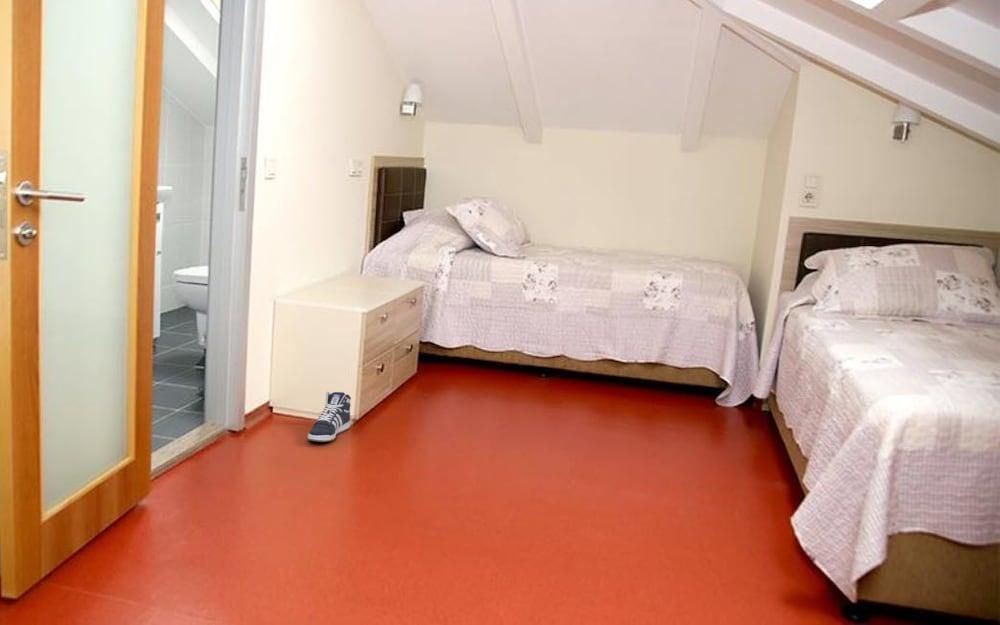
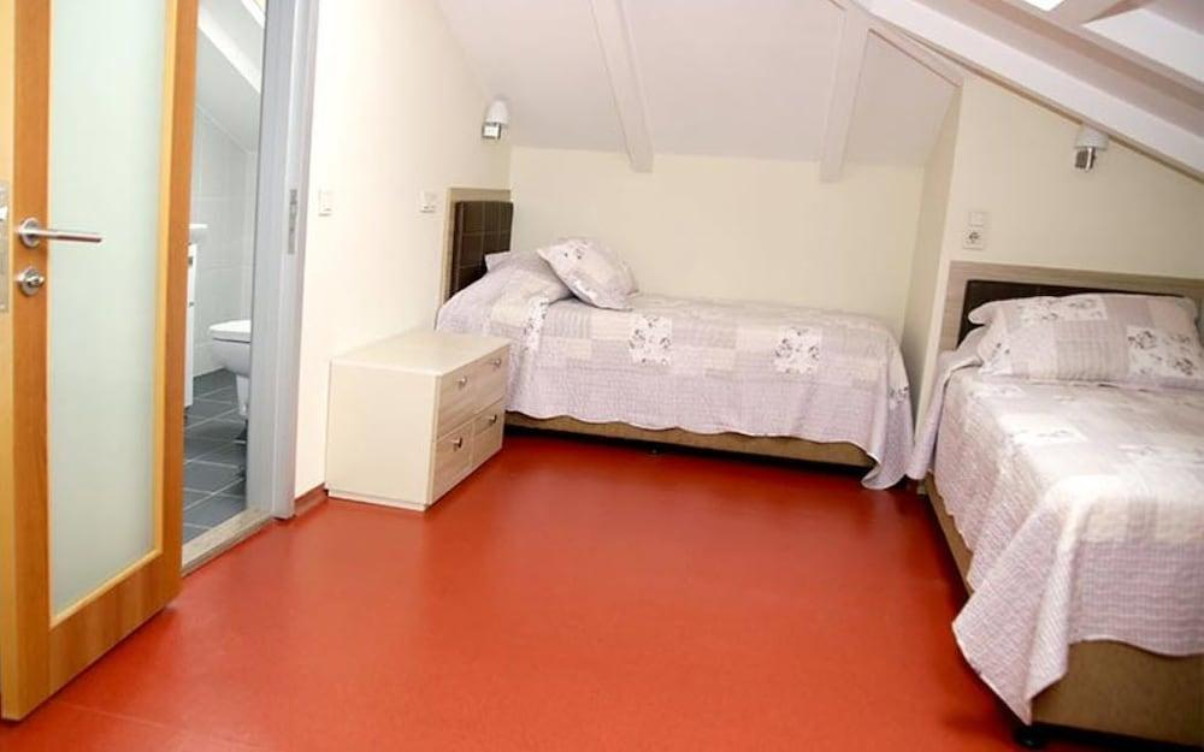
- sneaker [307,391,352,443]
